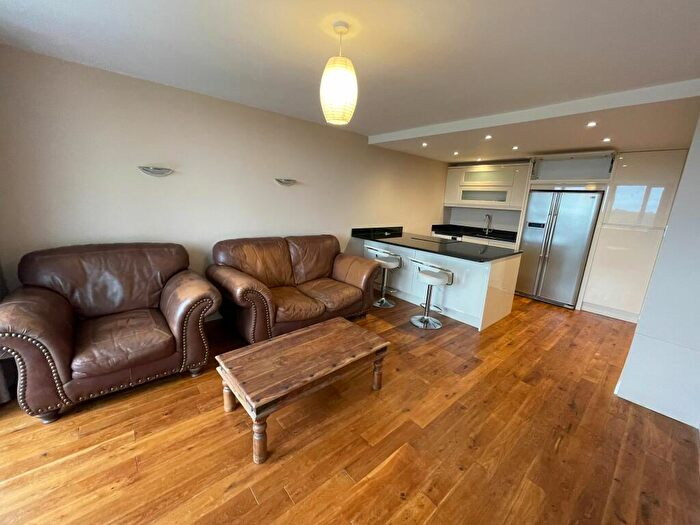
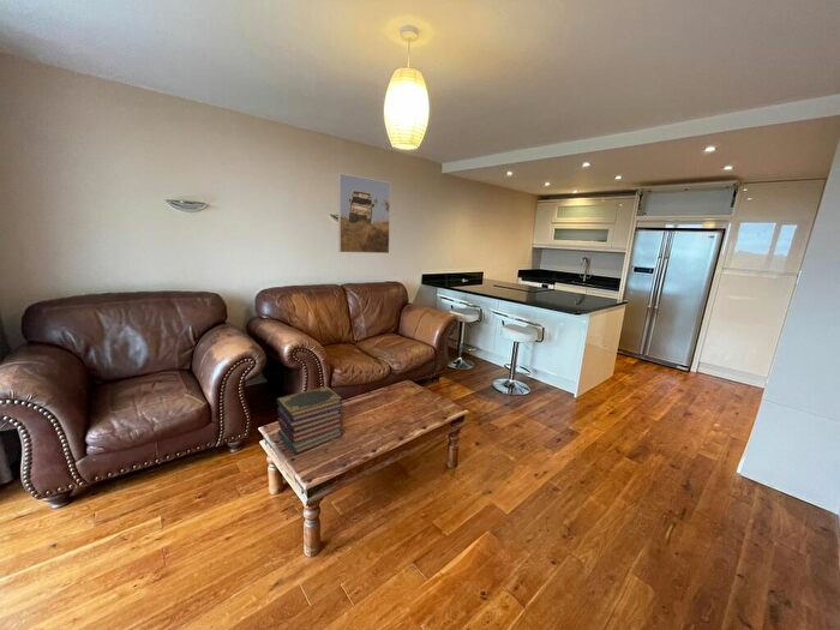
+ book stack [276,385,344,456]
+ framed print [337,172,391,254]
